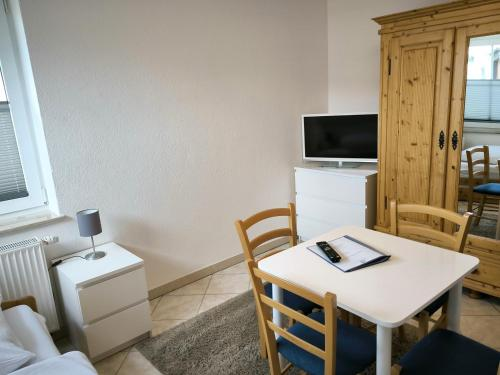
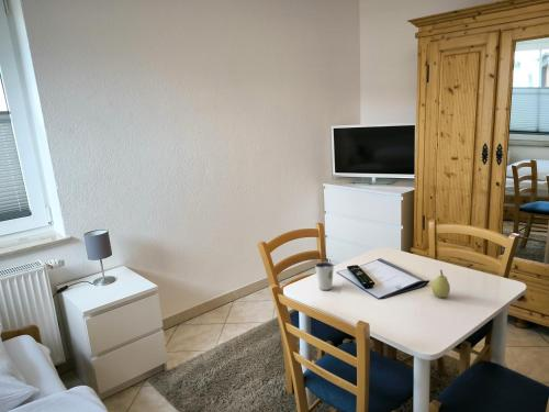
+ dixie cup [314,260,335,291]
+ fruit [430,268,451,299]
